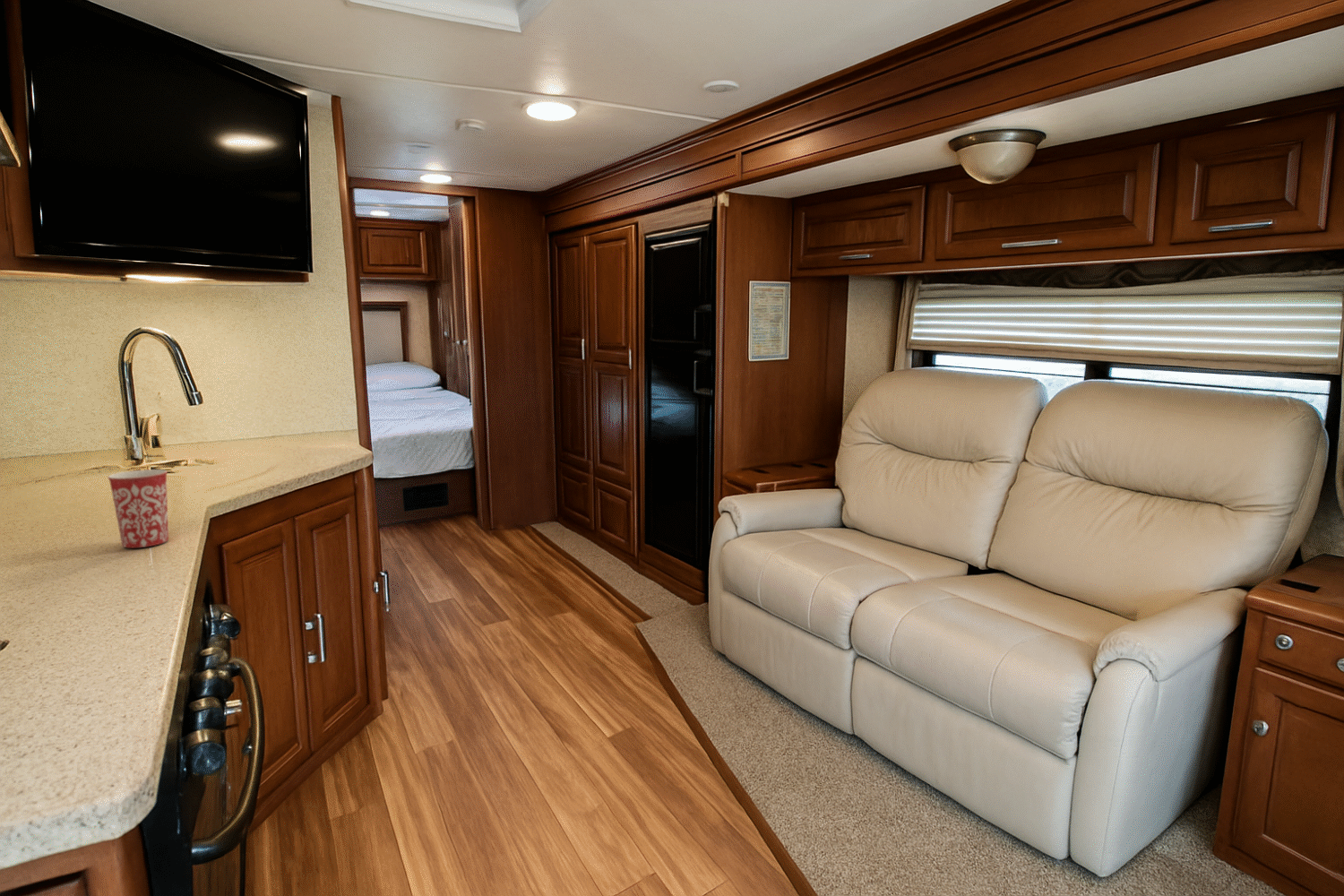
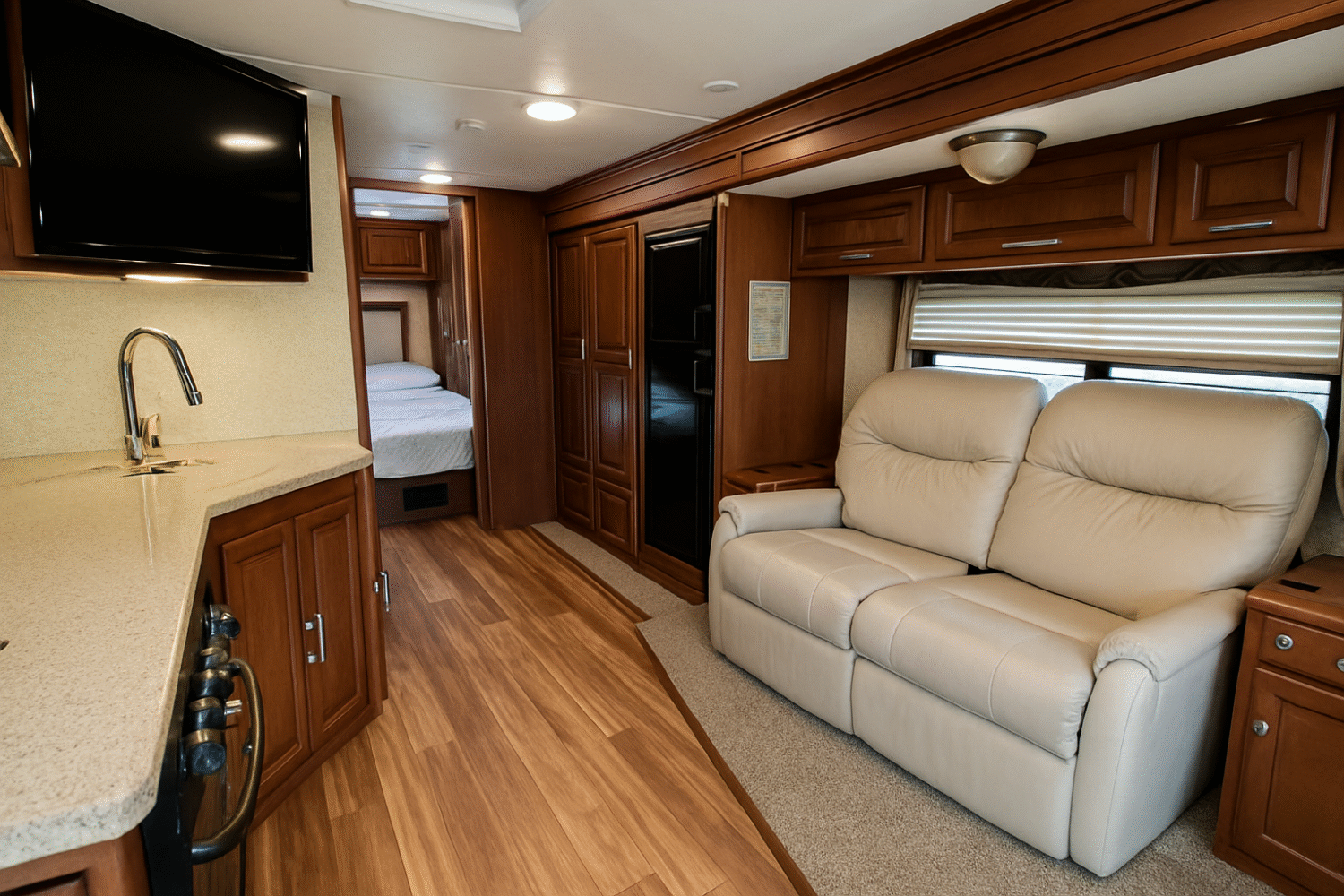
- mug [107,469,169,548]
